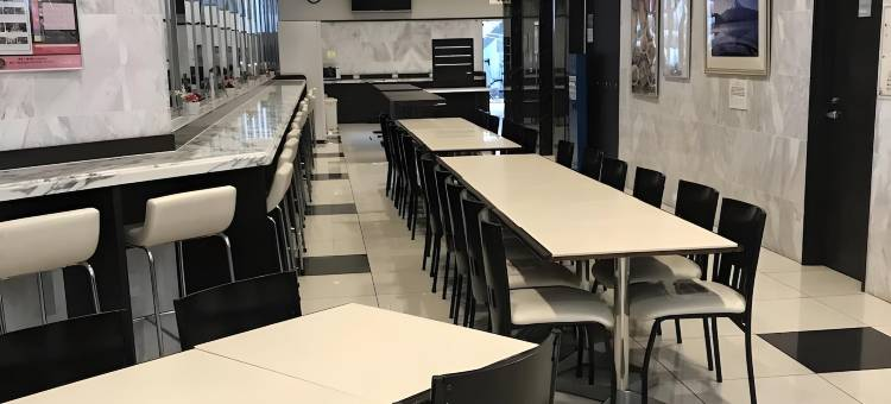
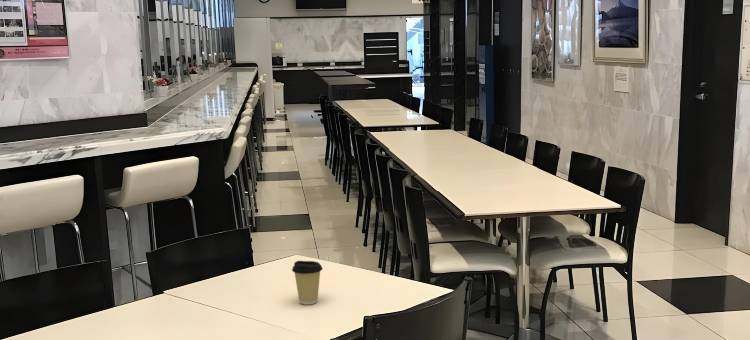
+ coffee cup [291,260,324,306]
